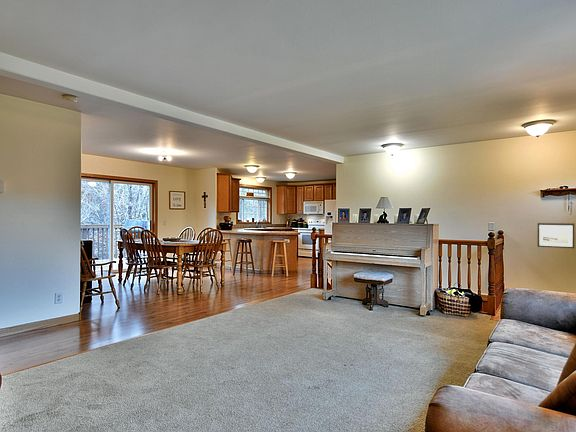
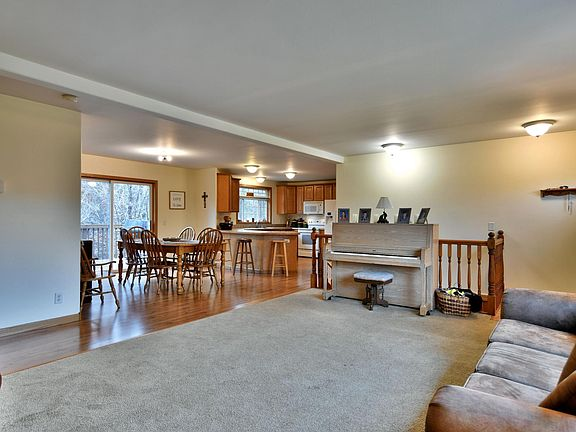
- wall art [536,222,575,249]
